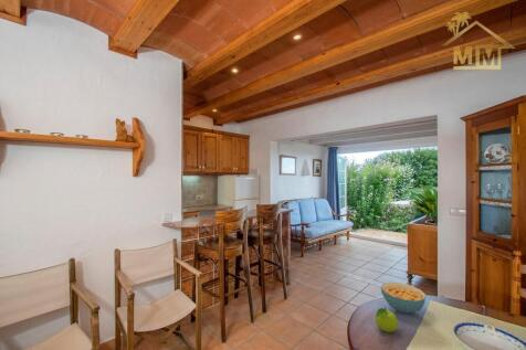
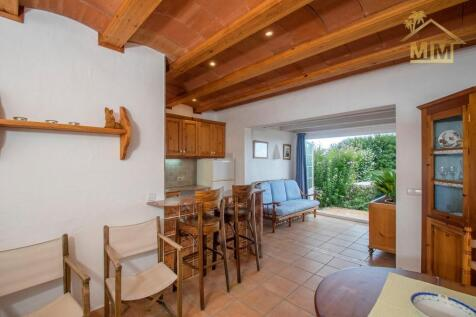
- cereal bowl [380,282,427,315]
- fruit [374,307,399,333]
